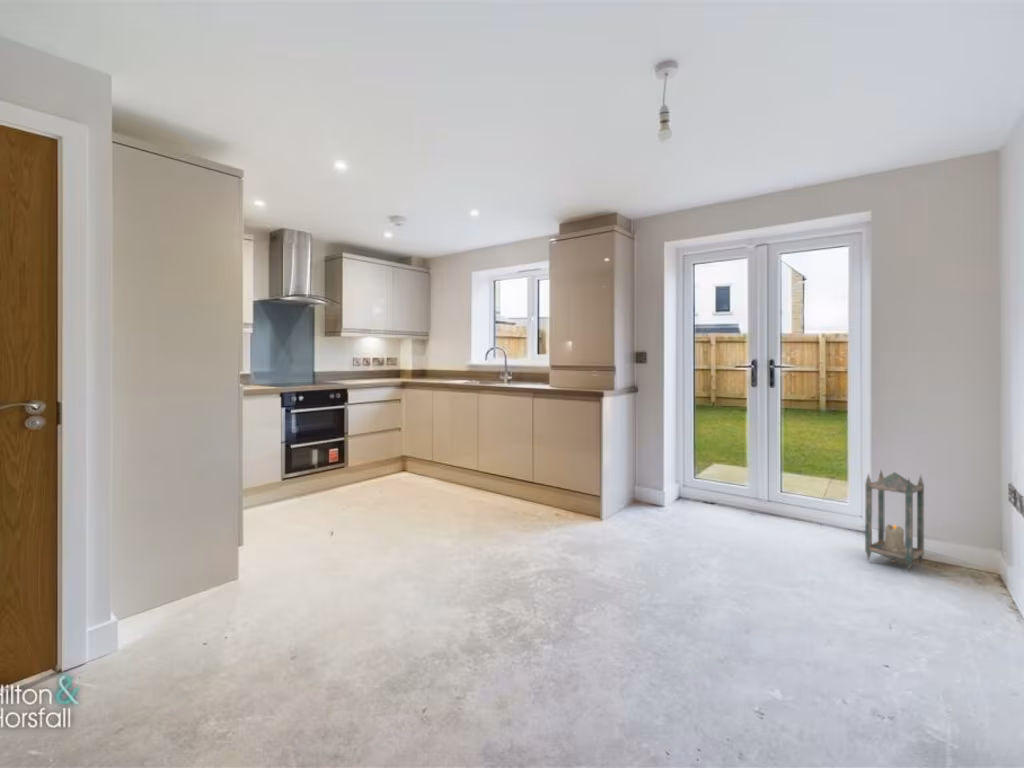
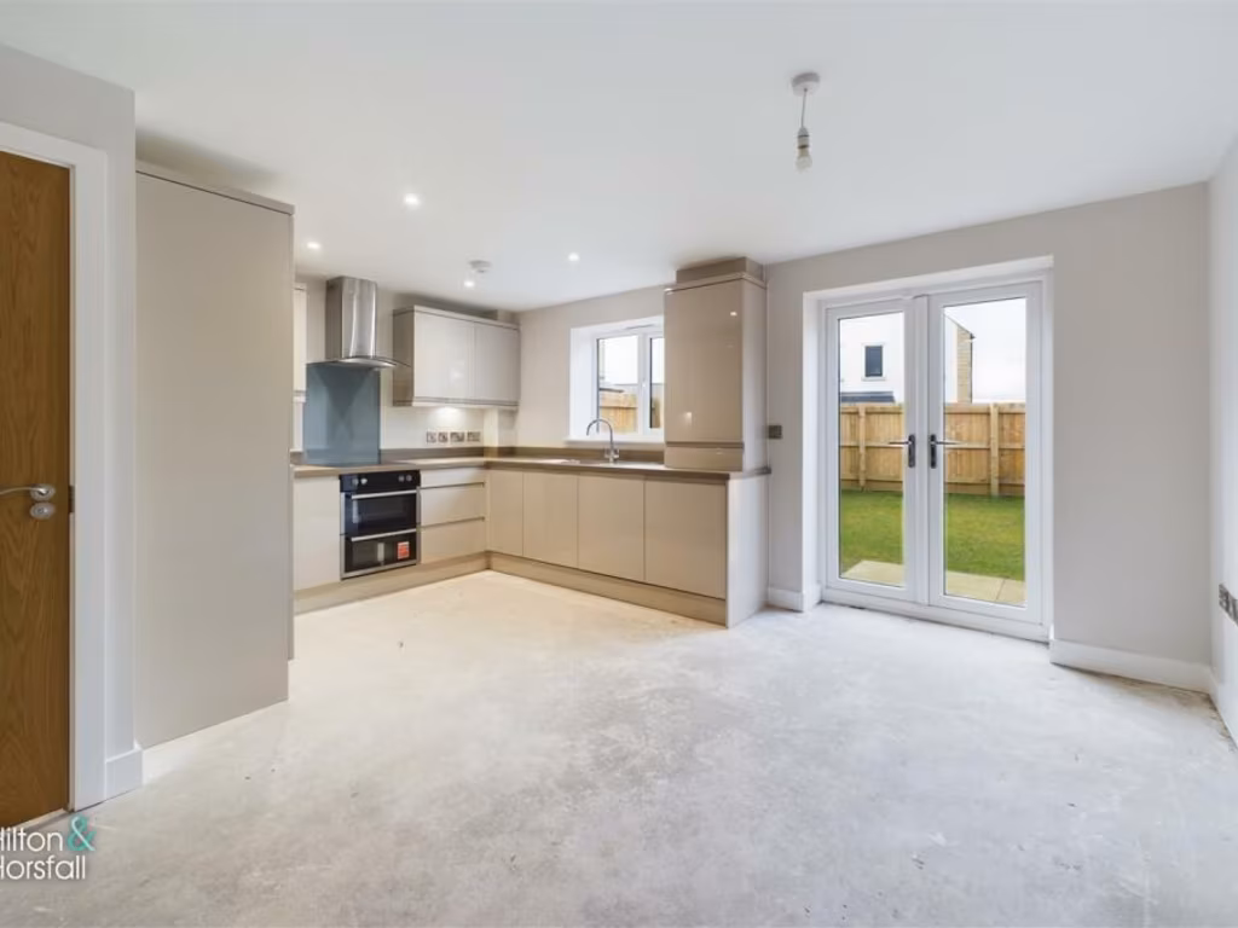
- lantern [864,469,925,573]
